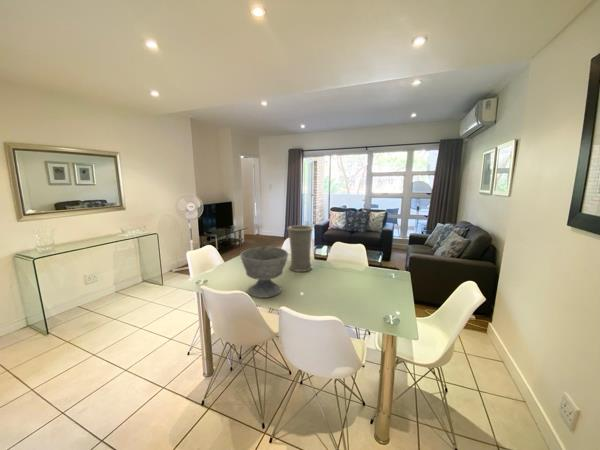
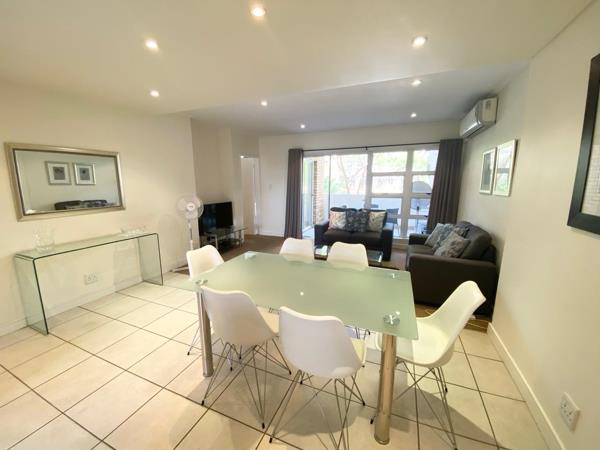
- vase [286,224,315,273]
- bowl [239,246,289,299]
